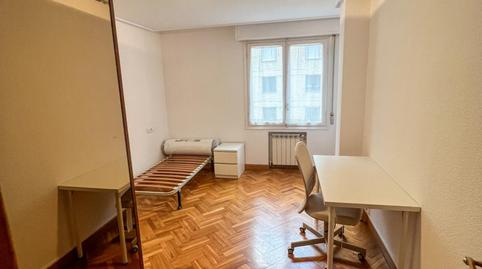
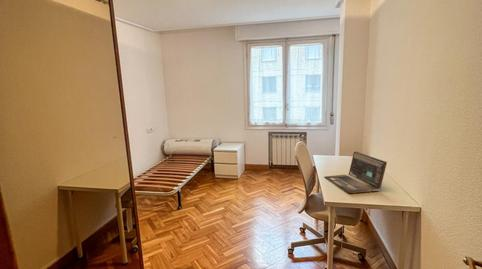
+ laptop [323,151,388,194]
